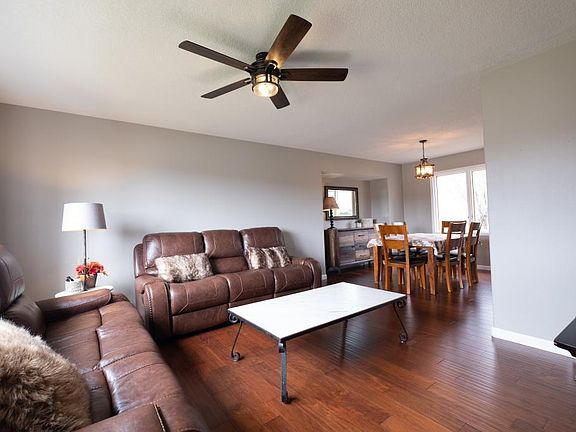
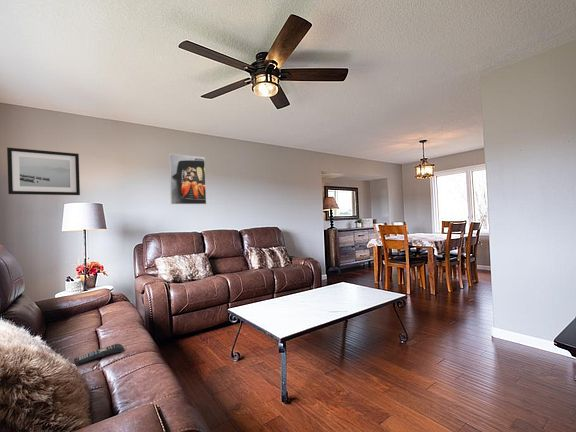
+ remote control [73,343,126,366]
+ wall art [6,146,81,196]
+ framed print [168,153,207,205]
